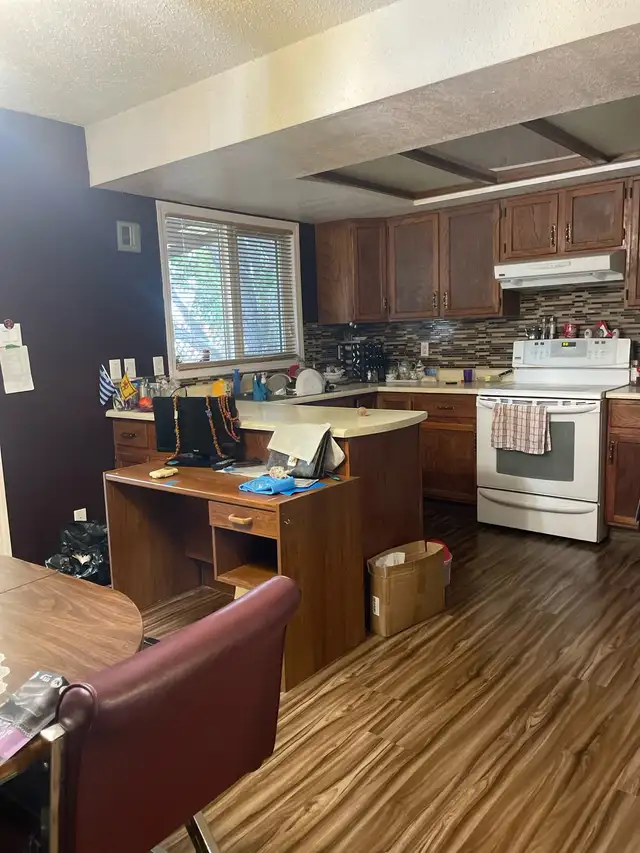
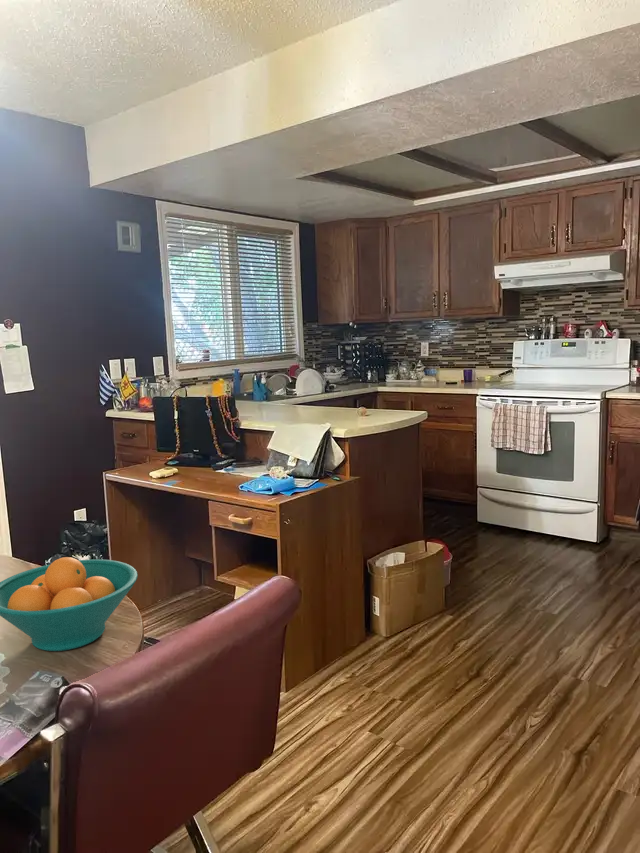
+ fruit bowl [0,556,139,652]
